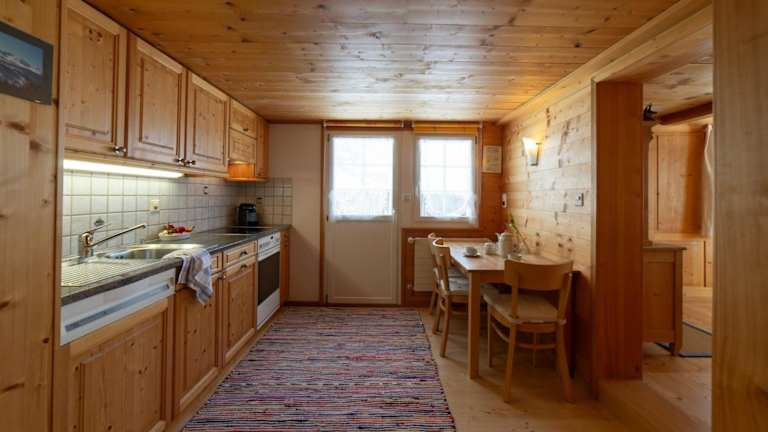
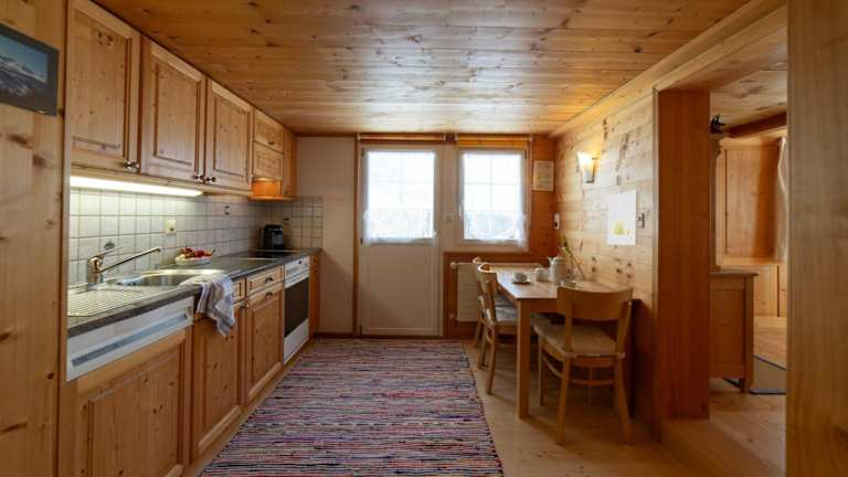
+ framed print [607,189,640,246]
